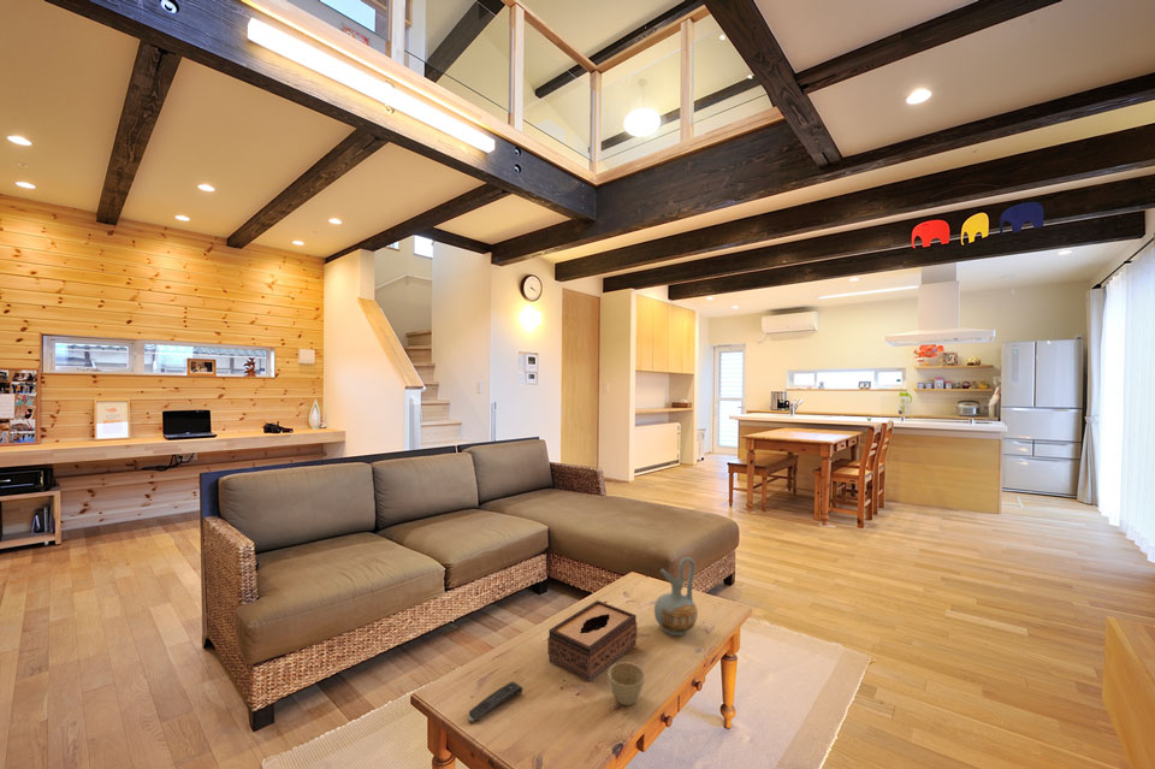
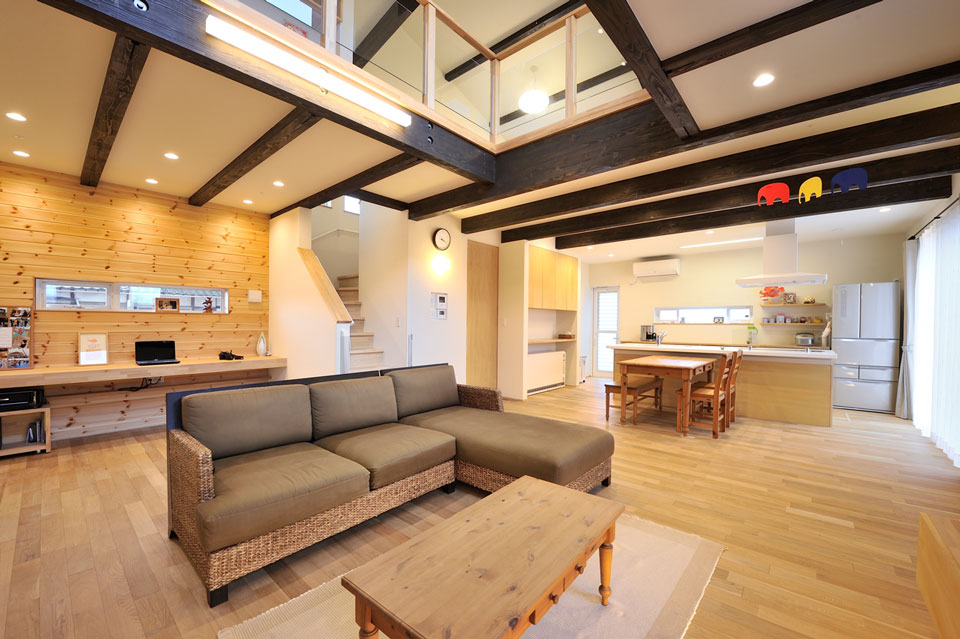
- flower pot [606,661,646,706]
- remote control [467,680,525,723]
- tissue box [546,599,638,684]
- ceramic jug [653,556,699,637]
